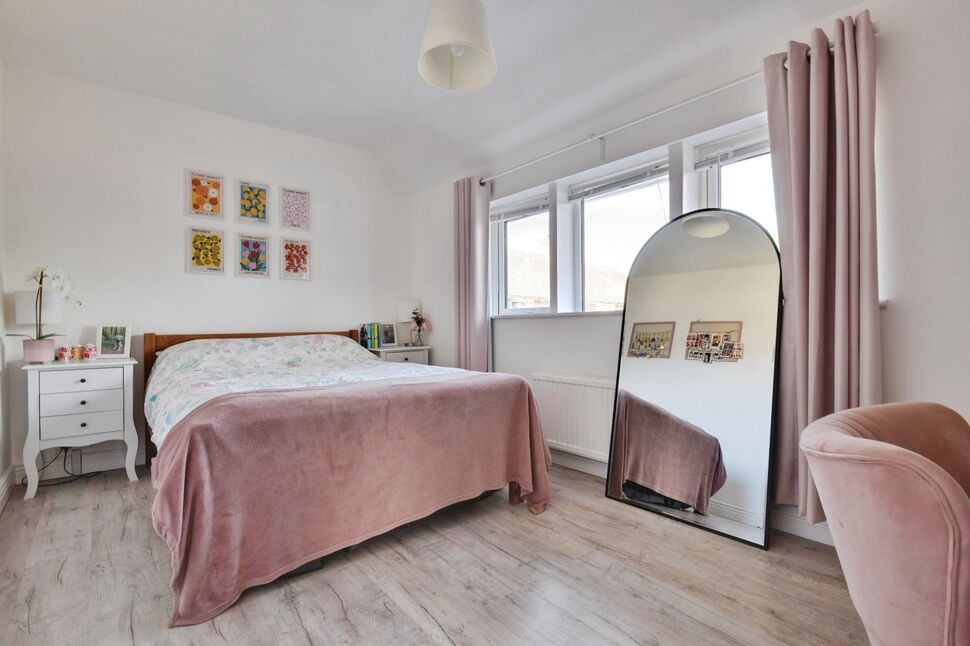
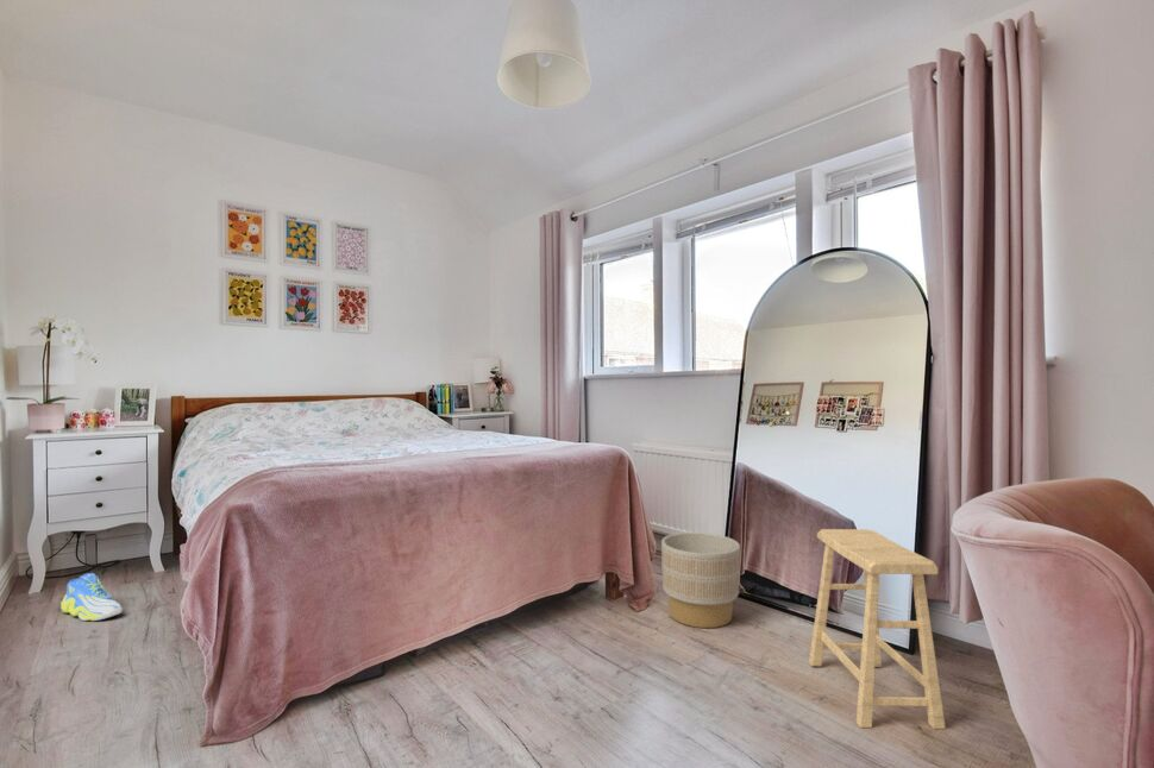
+ footstool [808,528,947,730]
+ planter [660,531,741,629]
+ sneaker [59,572,124,622]
